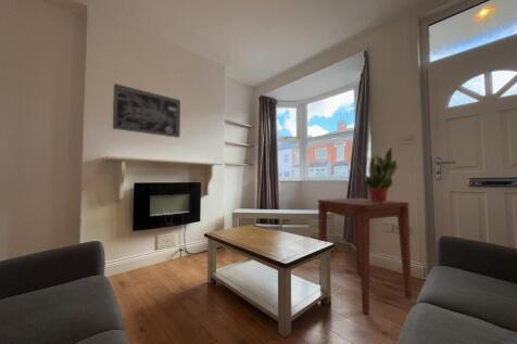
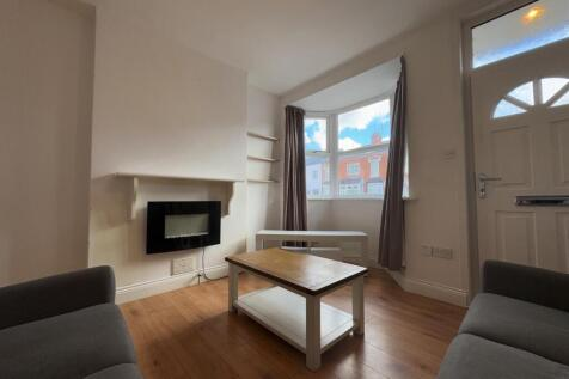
- potted plant [355,145,399,203]
- side table [317,198,413,315]
- wall art [112,82,181,139]
